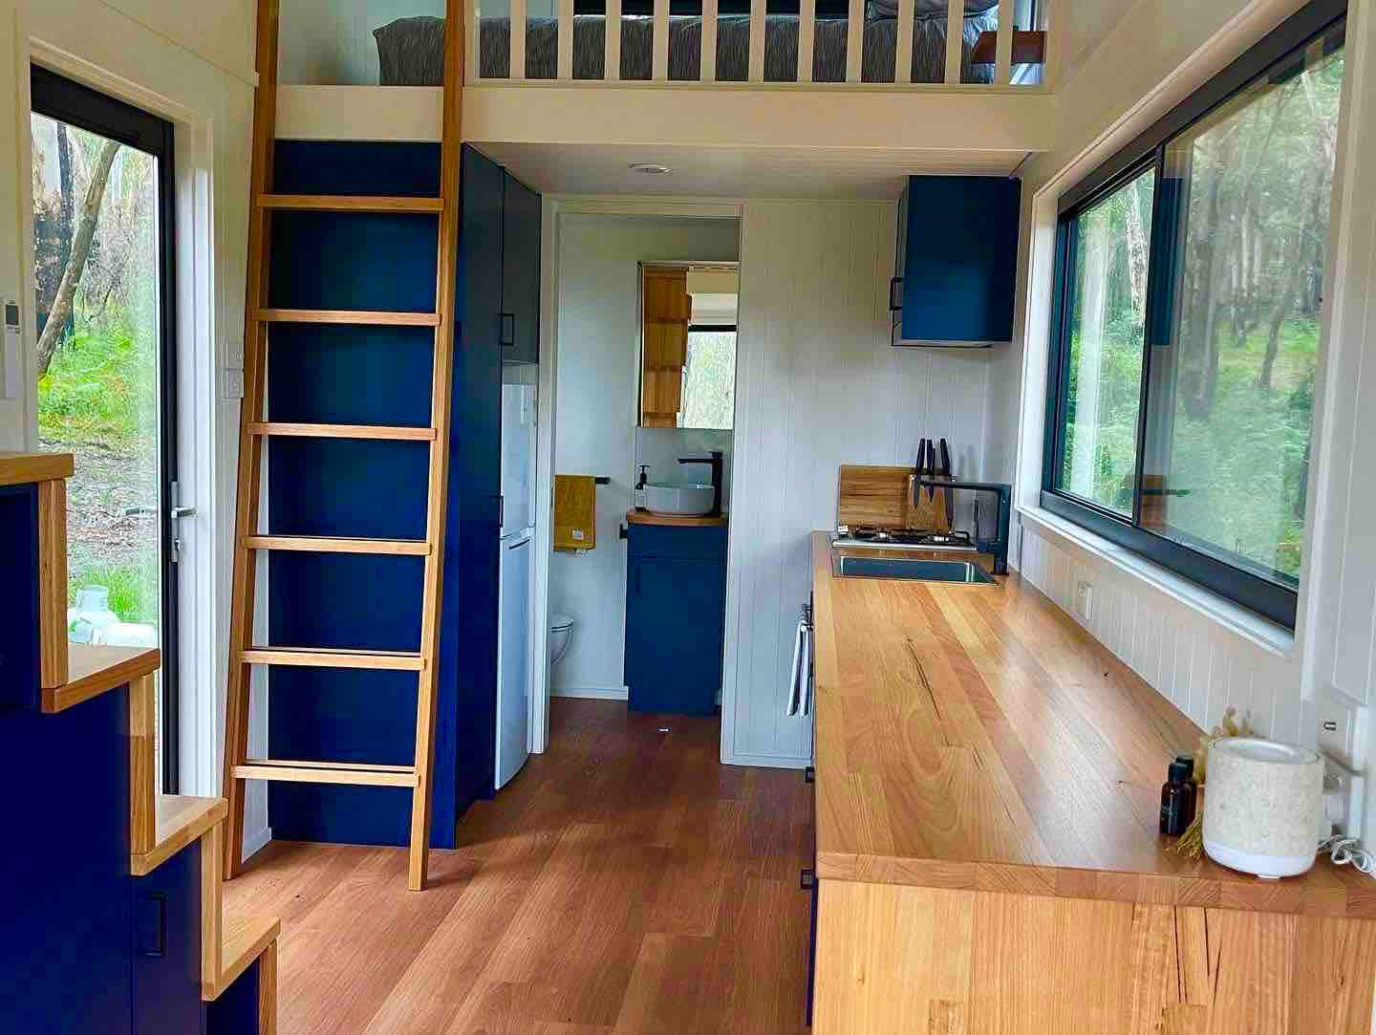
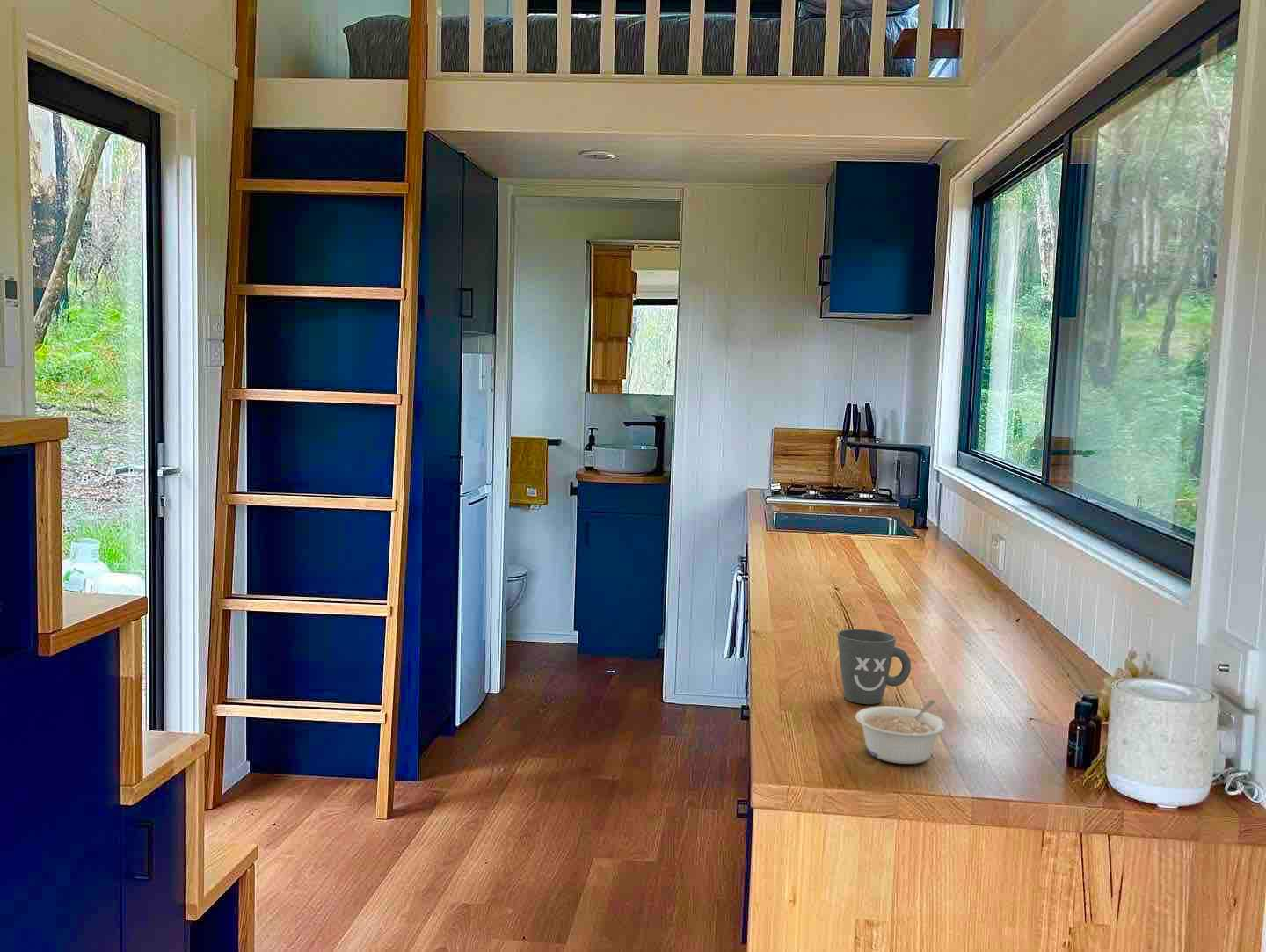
+ mug [836,629,912,705]
+ legume [855,700,947,765]
